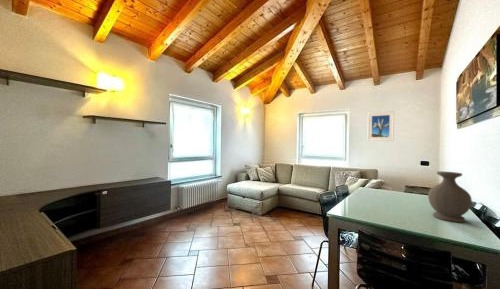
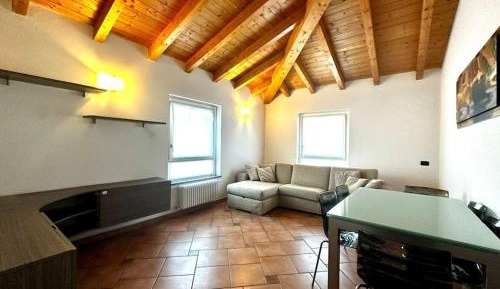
- vase [427,171,473,223]
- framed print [366,110,395,142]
